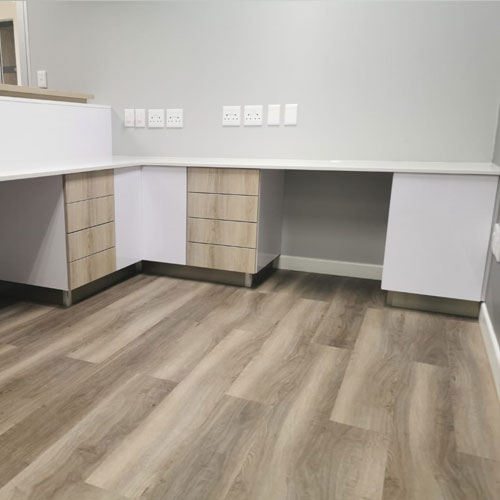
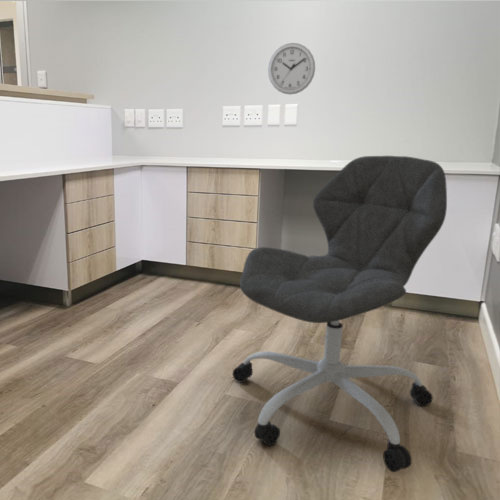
+ wall clock [267,42,316,95]
+ office chair [232,155,448,473]
